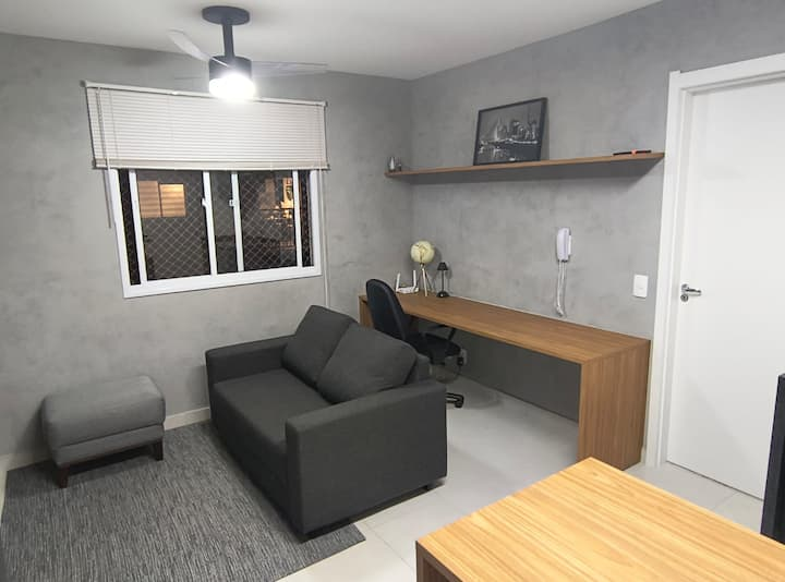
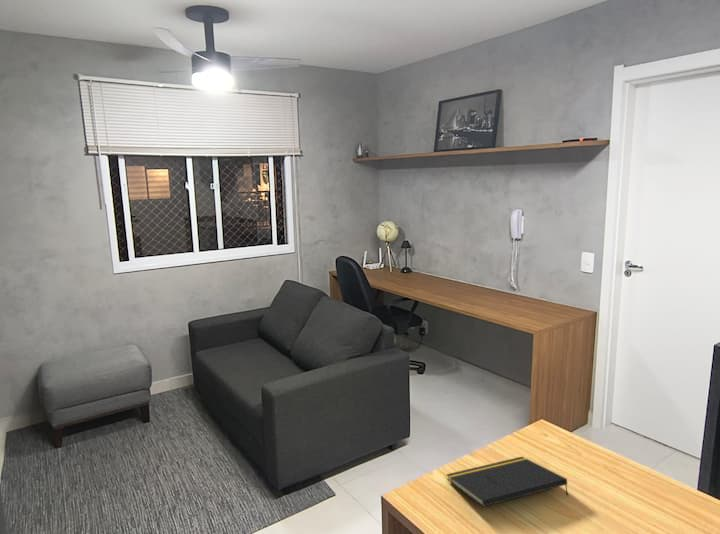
+ notepad [446,456,569,508]
